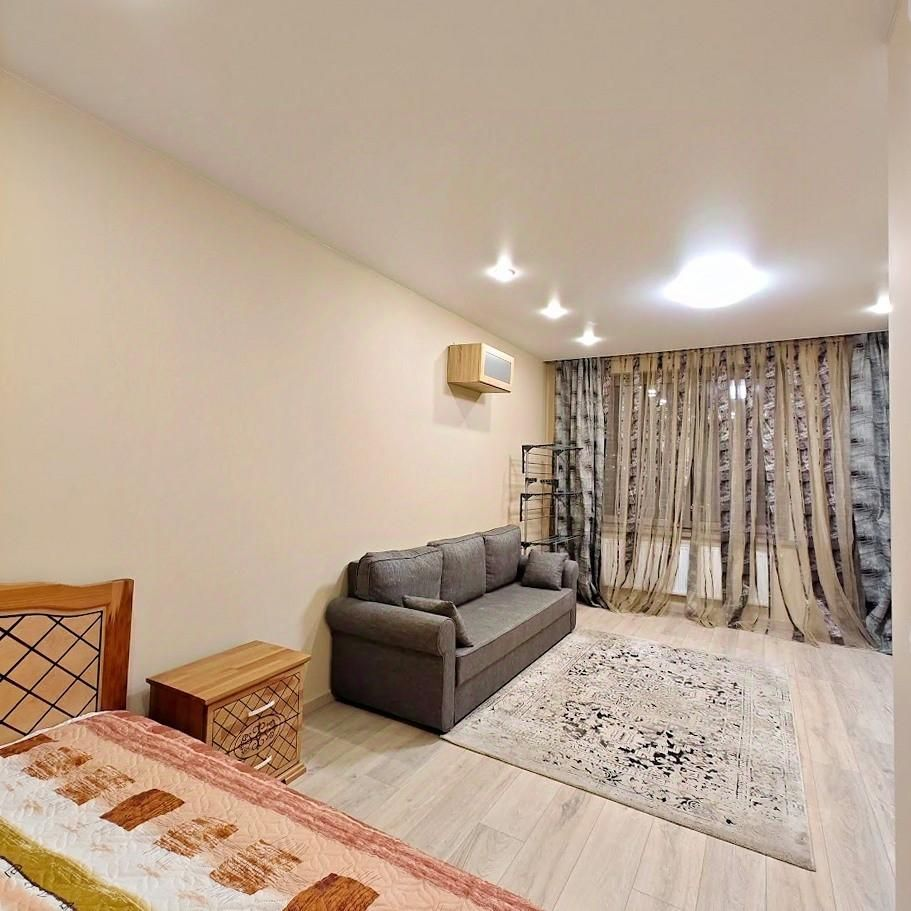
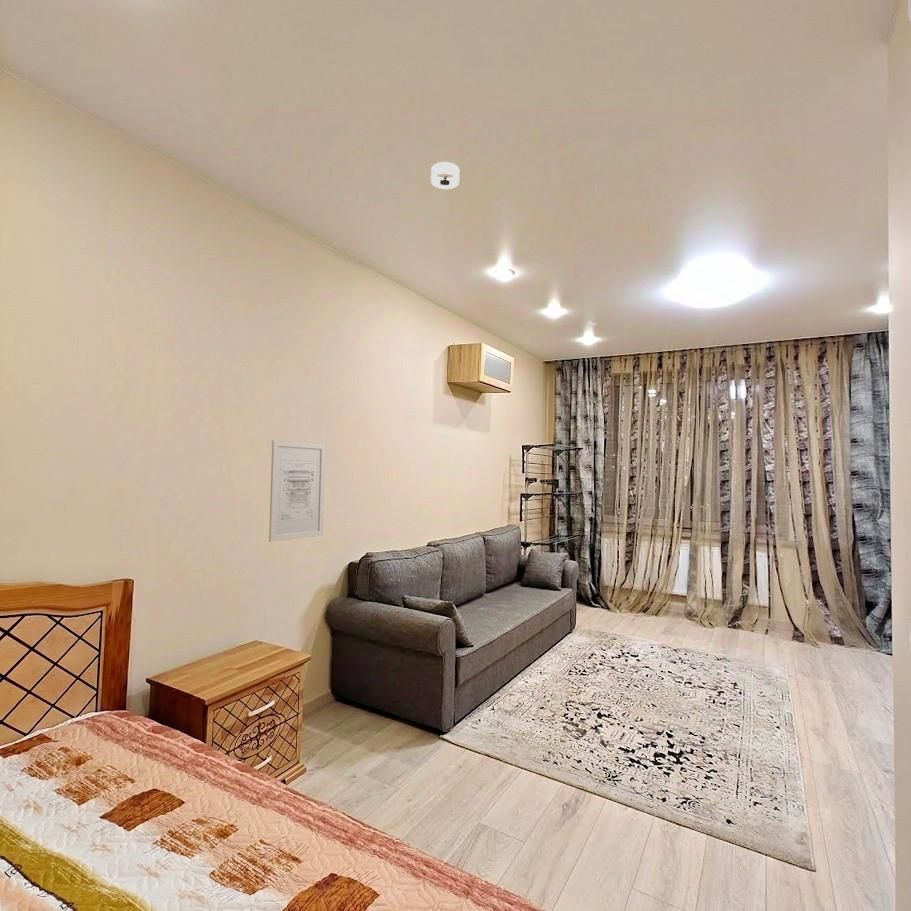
+ wall art [268,439,327,543]
+ smoke detector [430,161,460,190]
